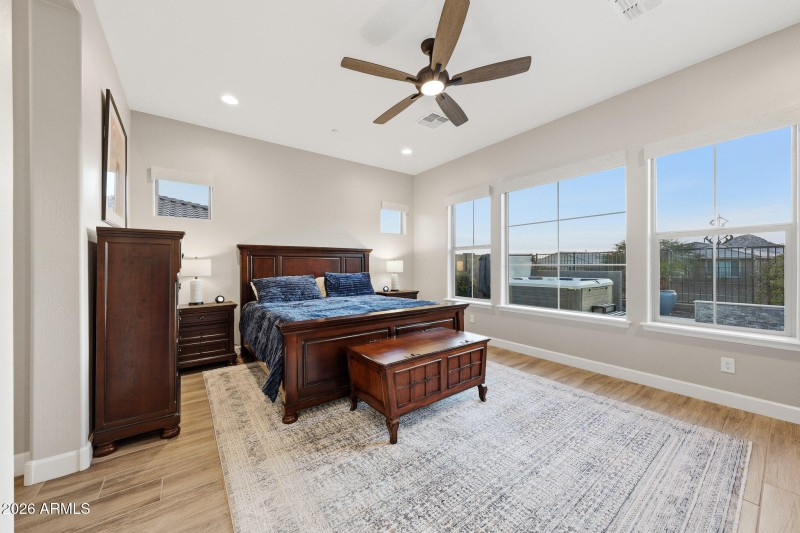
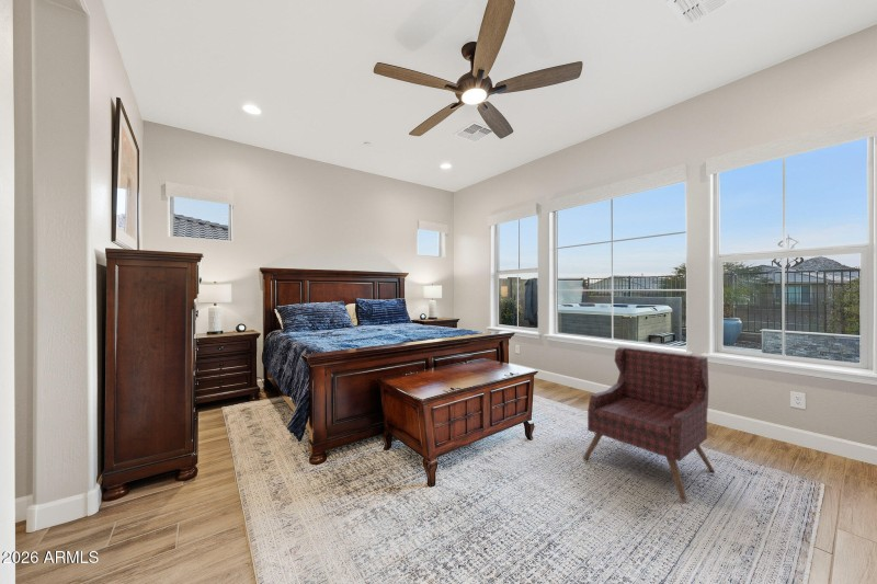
+ armchair [581,346,716,502]
